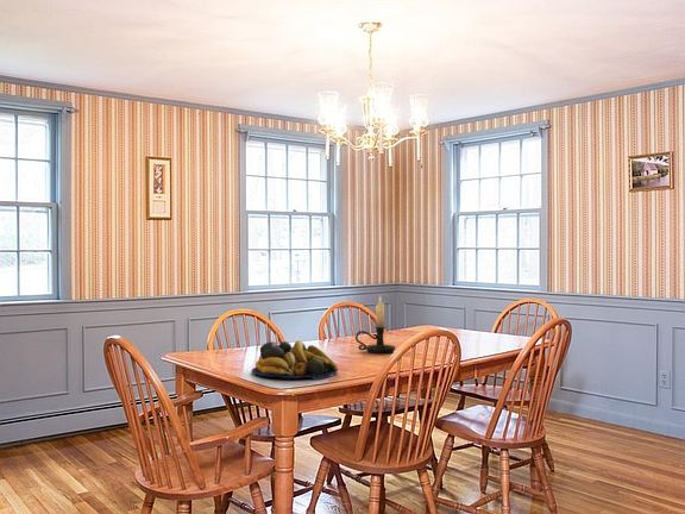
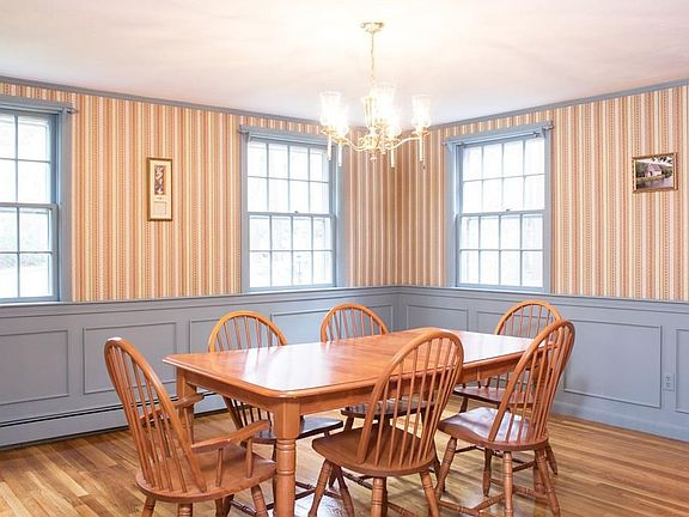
- fruit bowl [251,339,339,381]
- candle holder [354,294,396,355]
